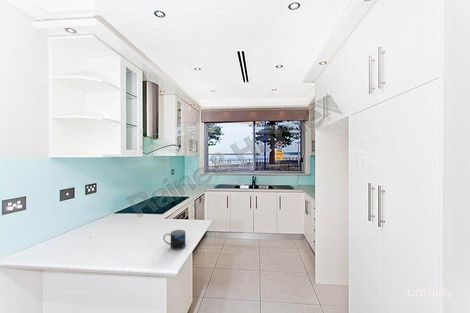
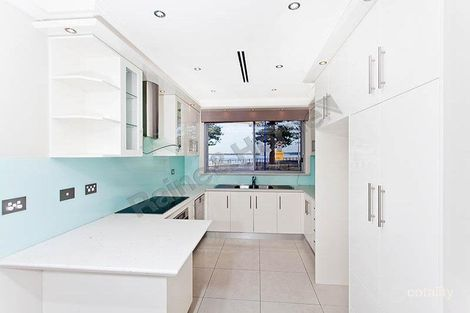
- mug [162,229,186,251]
